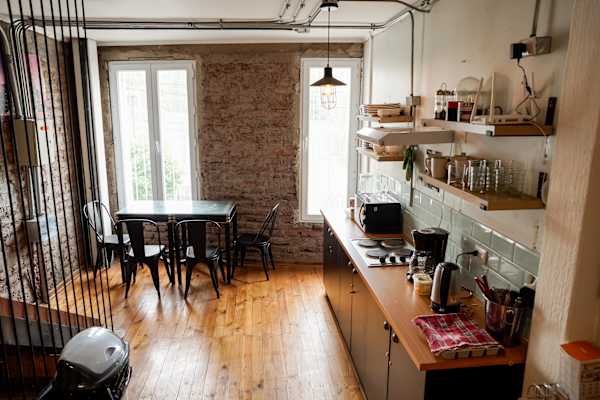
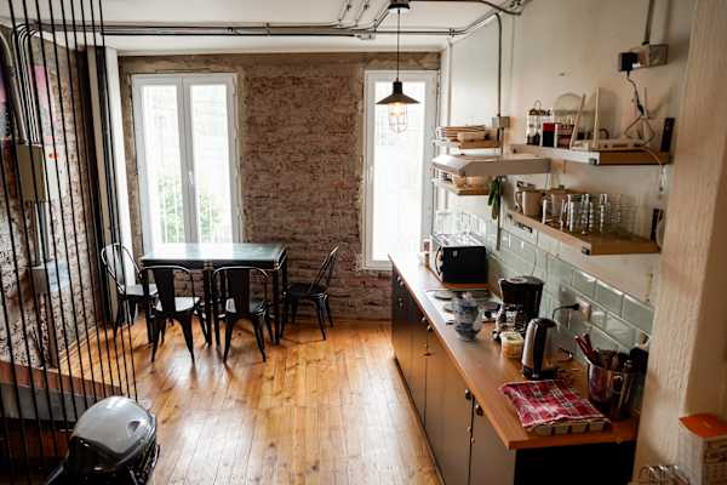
+ teapot [450,292,487,342]
